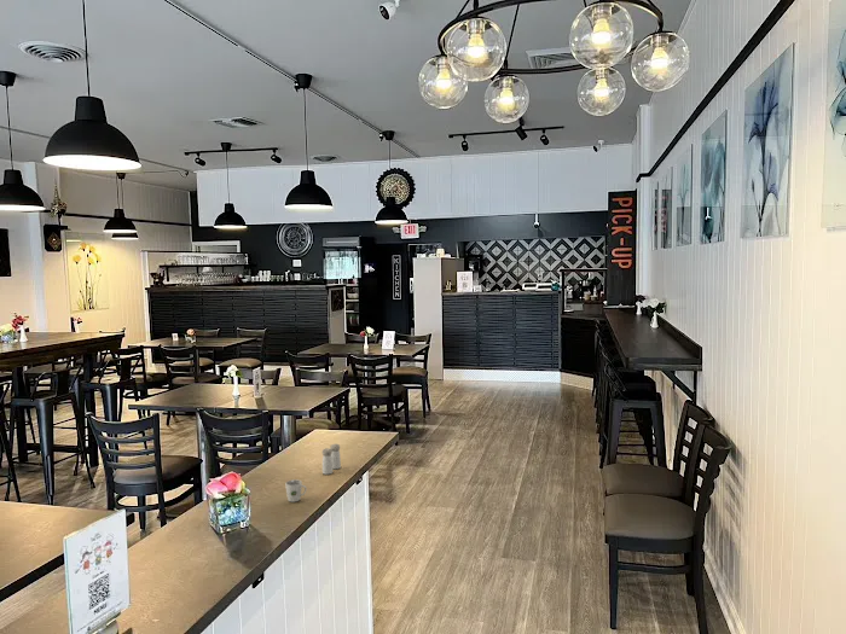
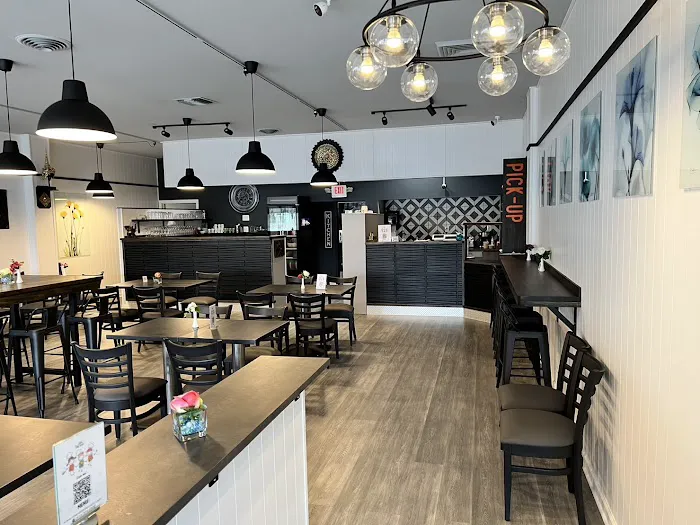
- cup [284,478,308,504]
- salt and pepper shaker [320,443,342,476]
